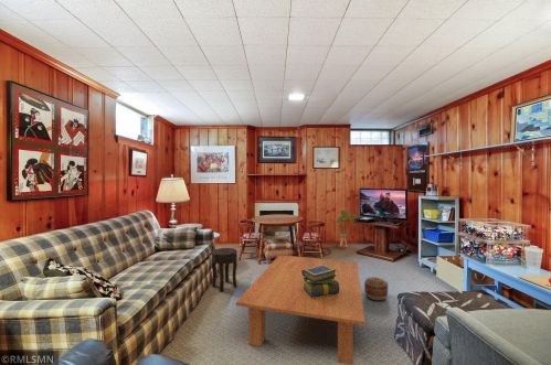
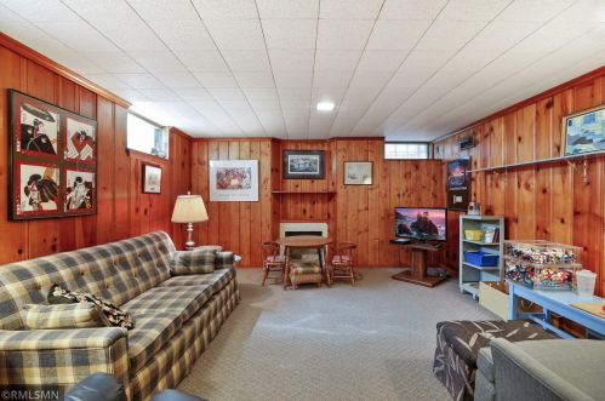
- side table [211,247,239,292]
- coffee table [234,254,367,365]
- house plant [335,210,359,248]
- stack of books [301,265,340,298]
- basket [363,276,389,301]
